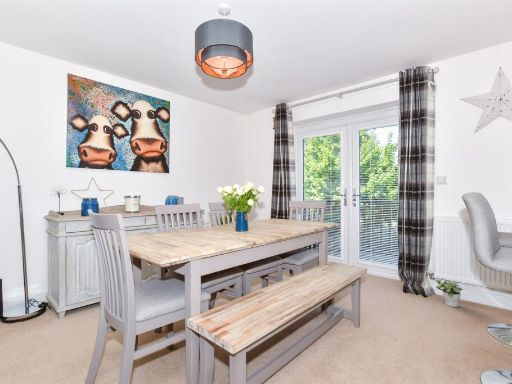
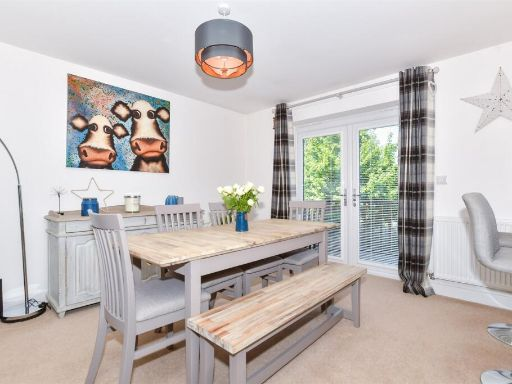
- potted plant [434,277,464,308]
